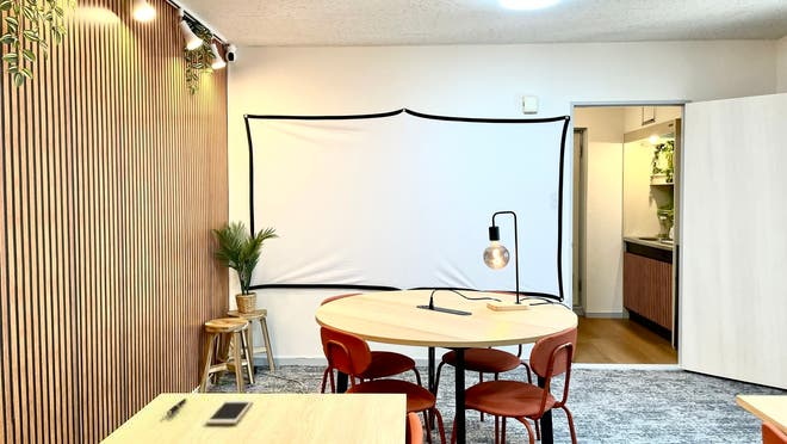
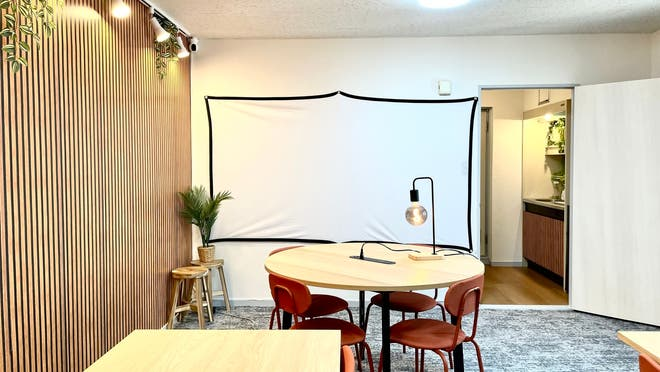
- pen [166,396,188,418]
- cell phone [205,399,254,425]
